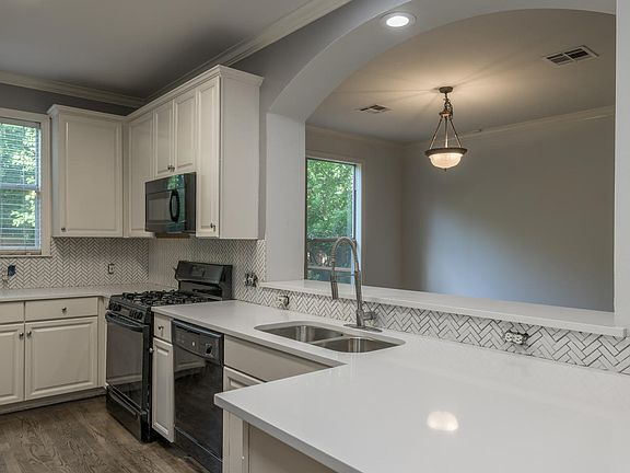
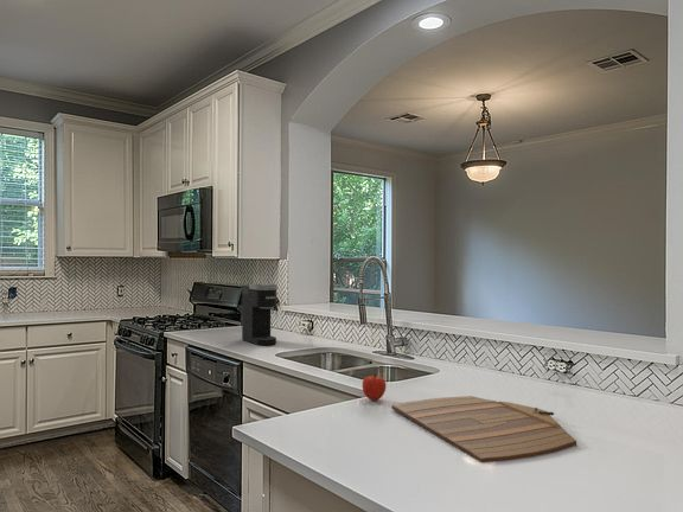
+ cutting board [390,395,577,463]
+ fruit [362,373,387,402]
+ coffee maker [241,282,279,346]
